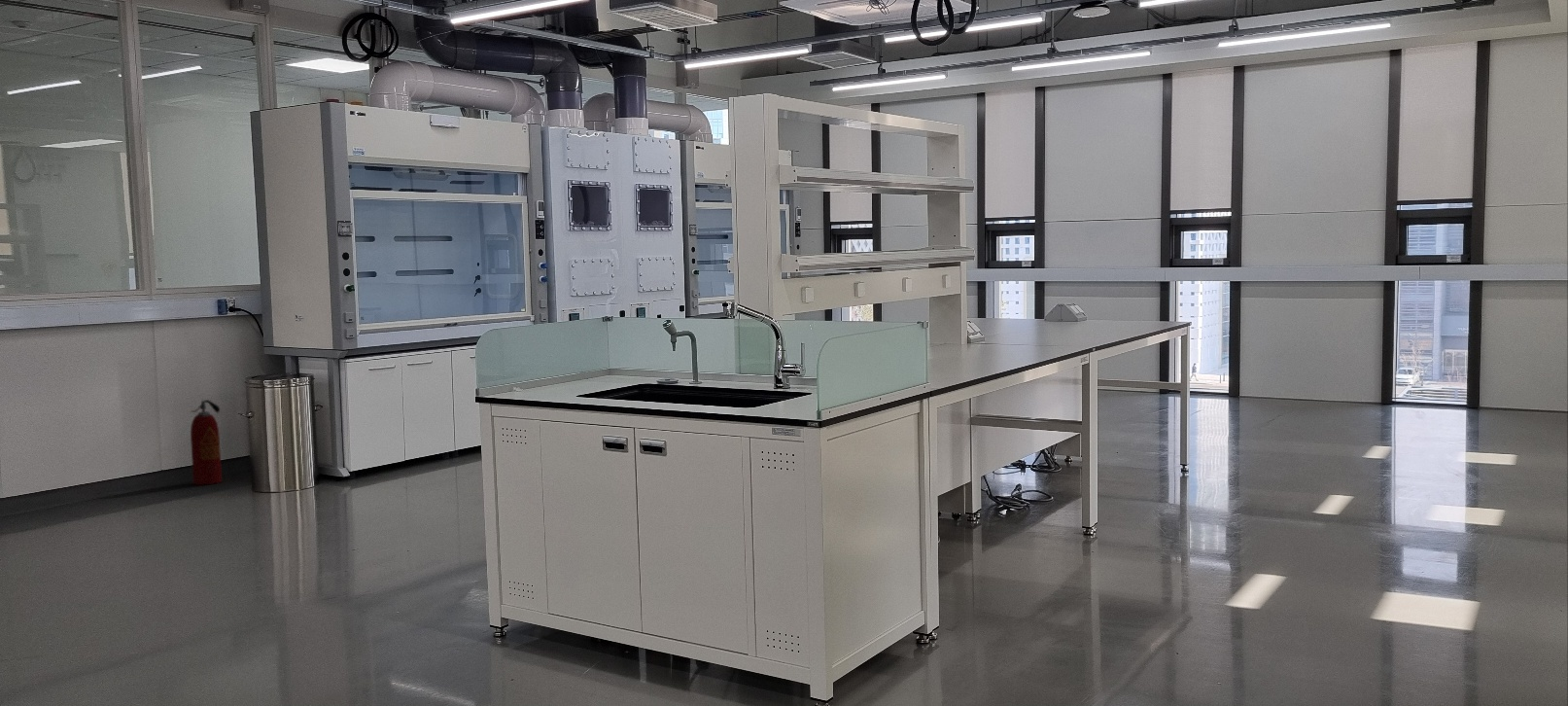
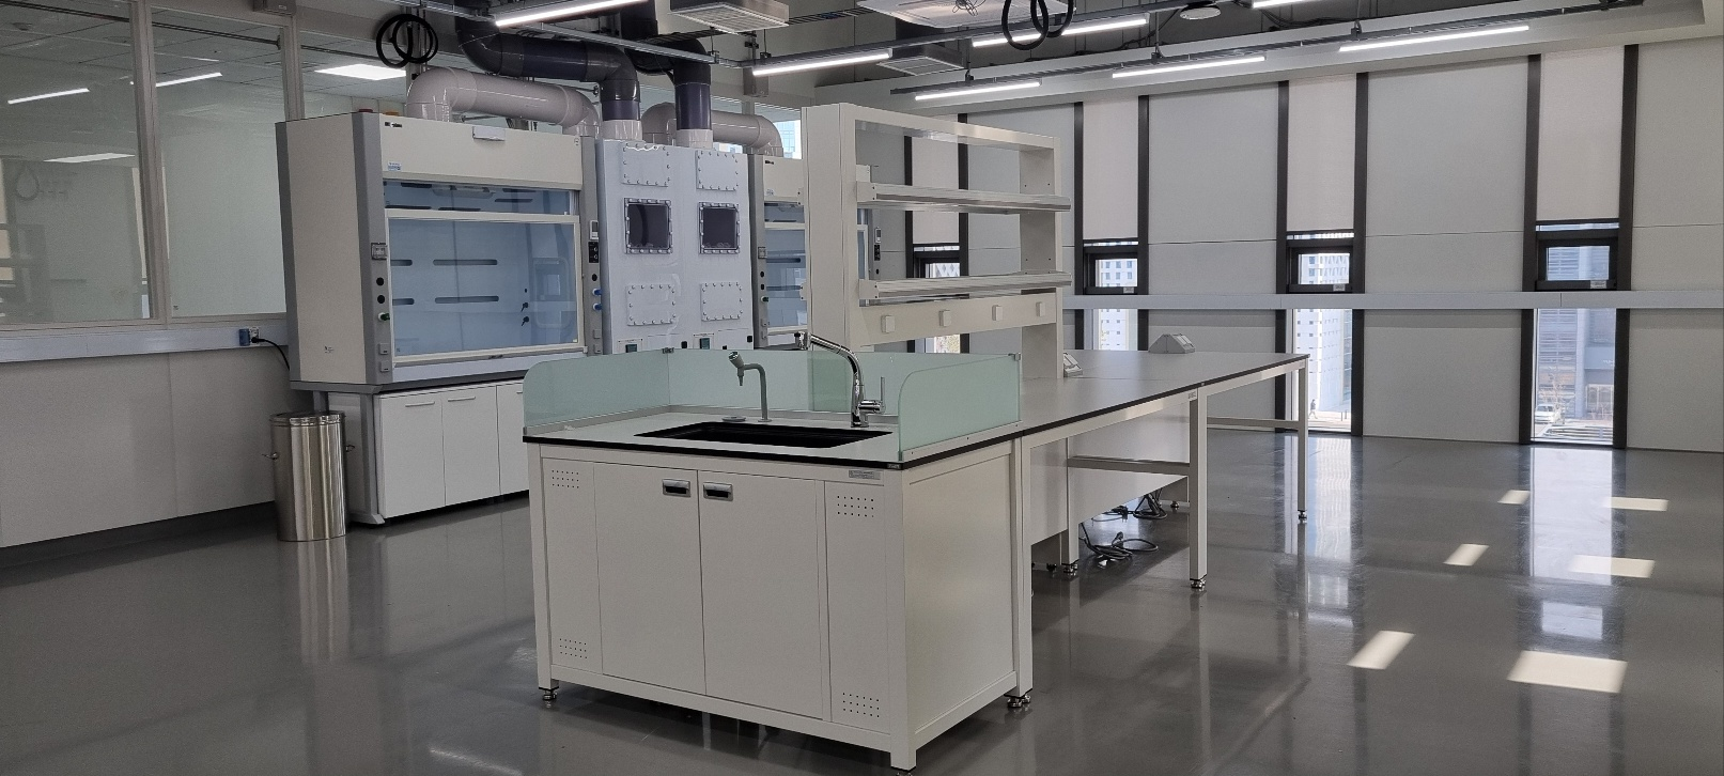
- fire extinguisher [190,399,223,485]
